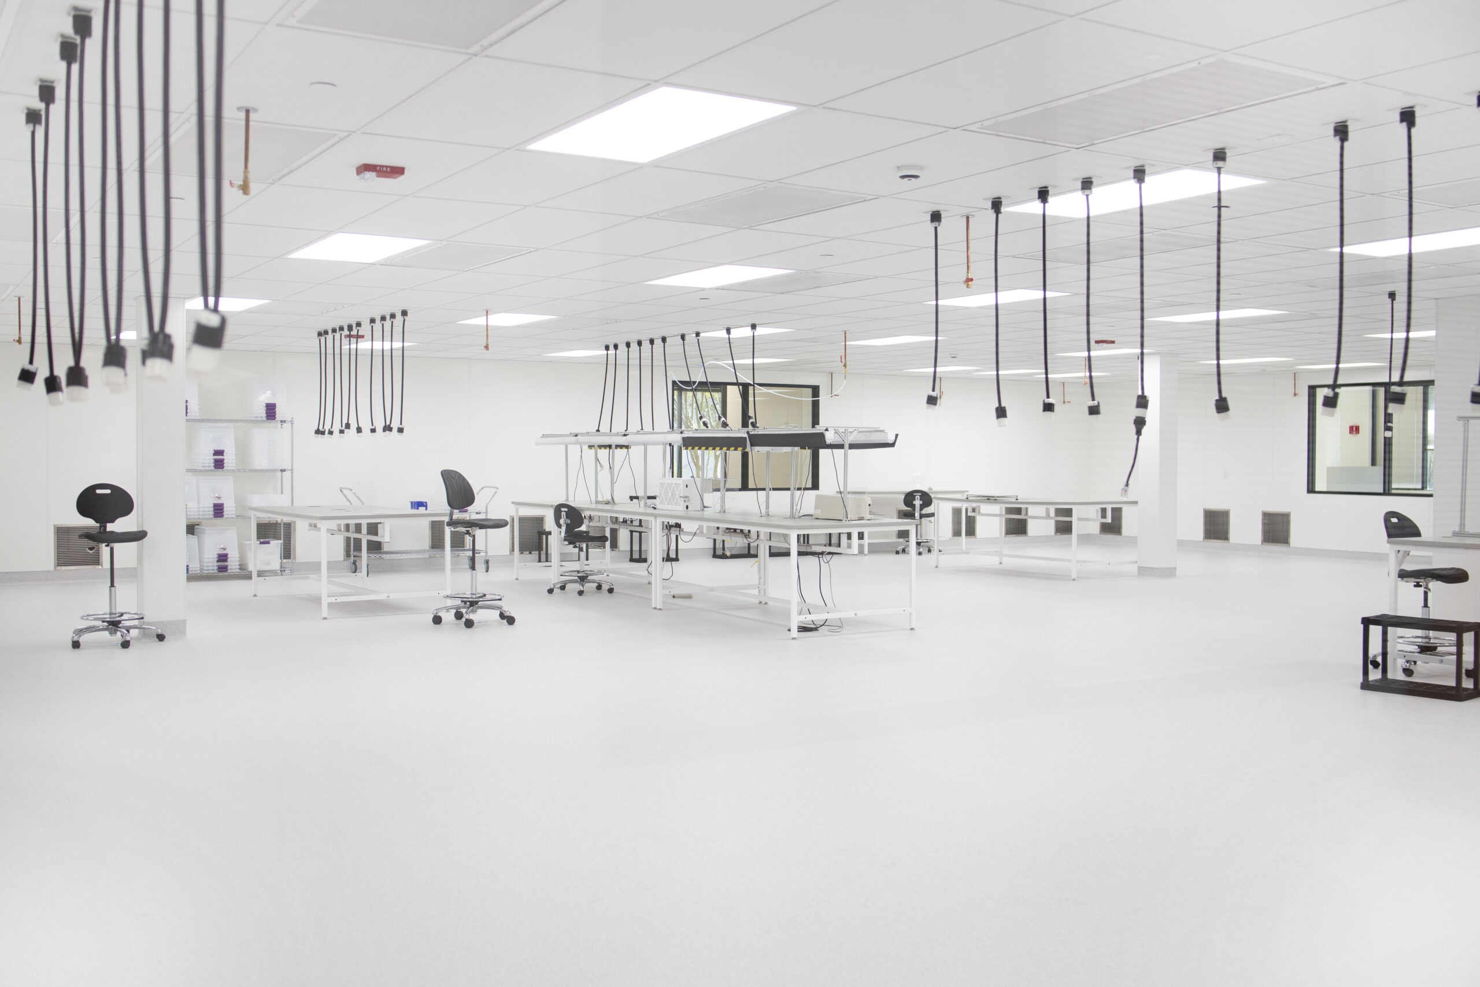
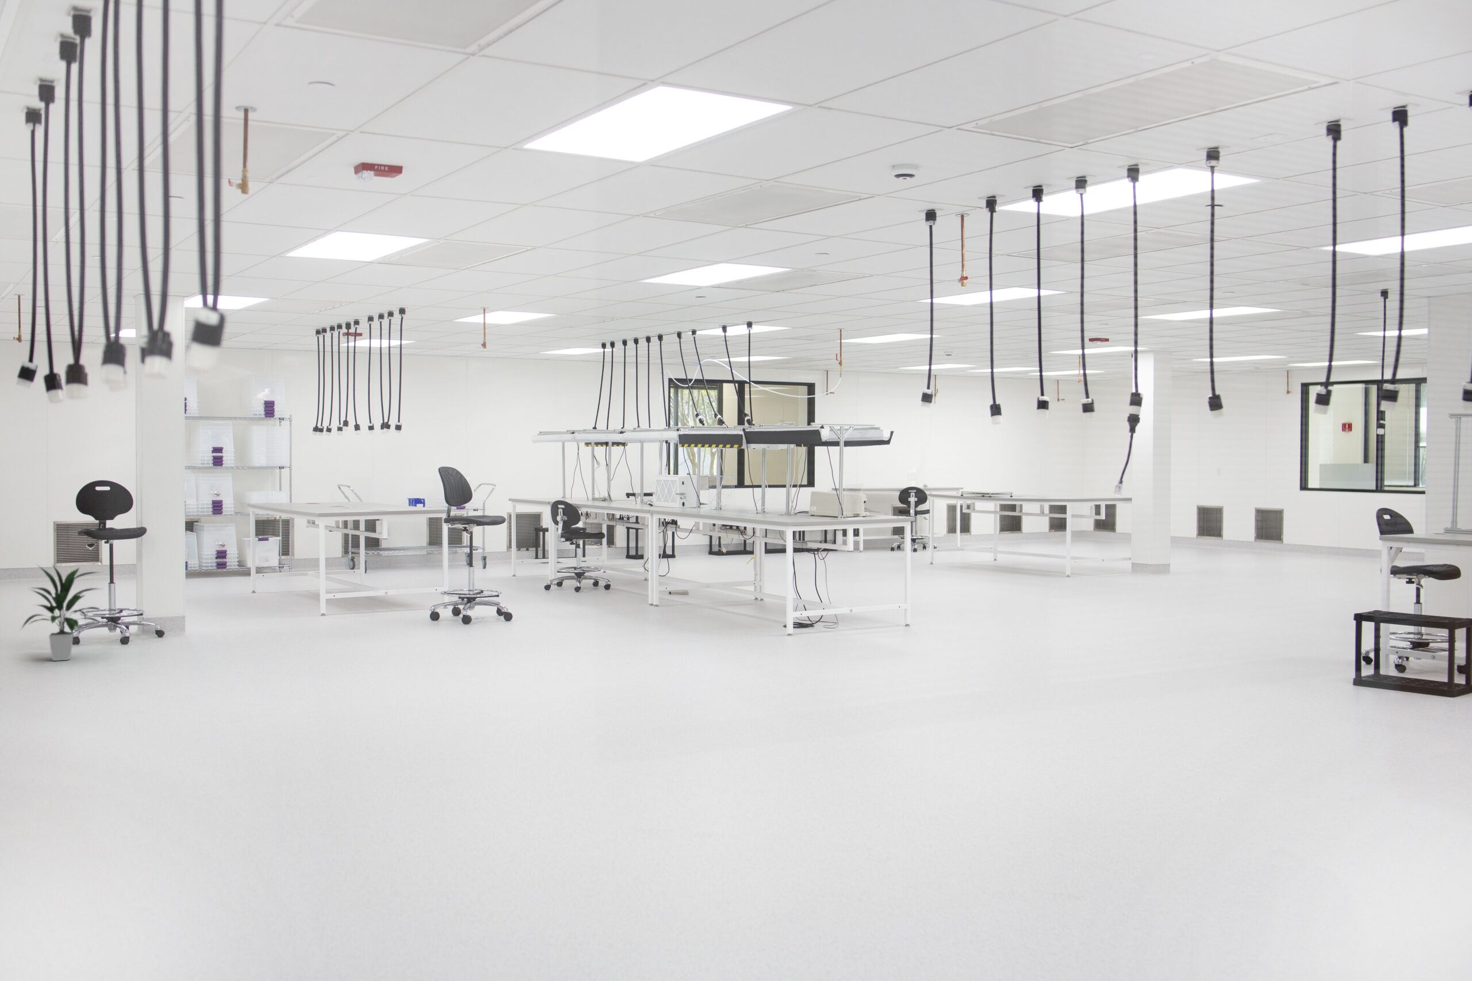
+ indoor plant [20,563,105,661]
